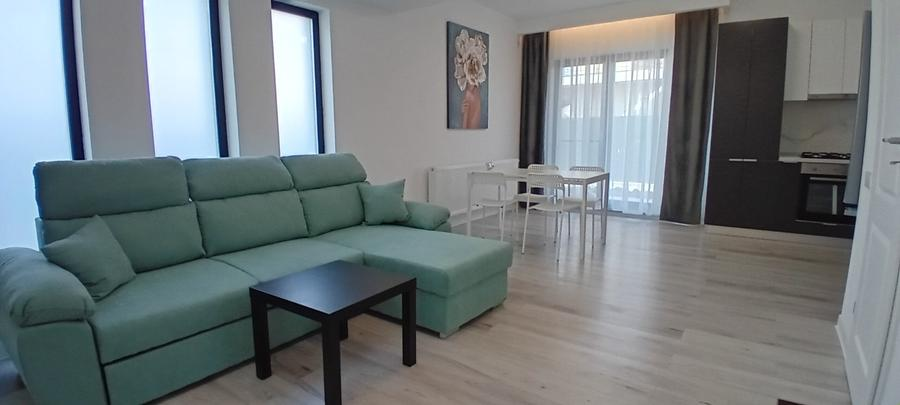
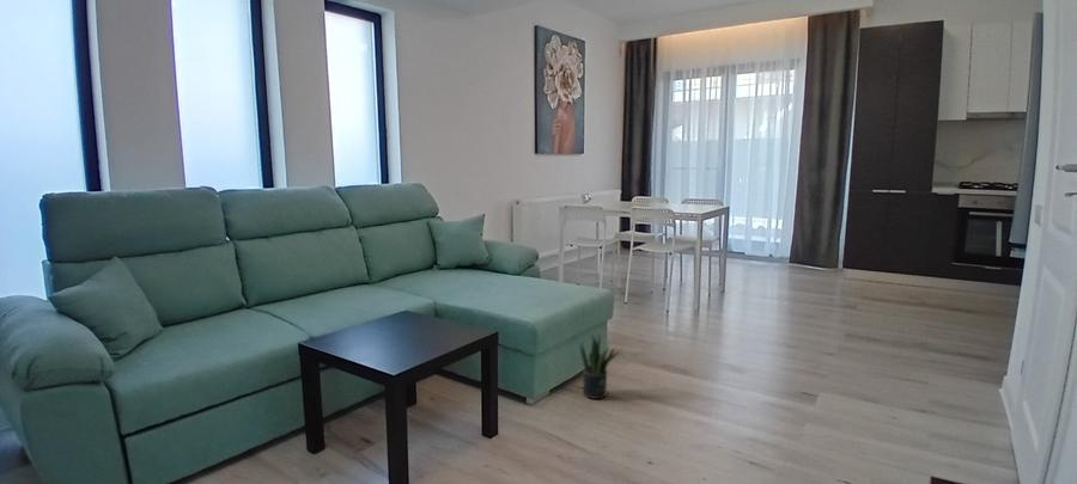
+ potted plant [578,331,622,400]
